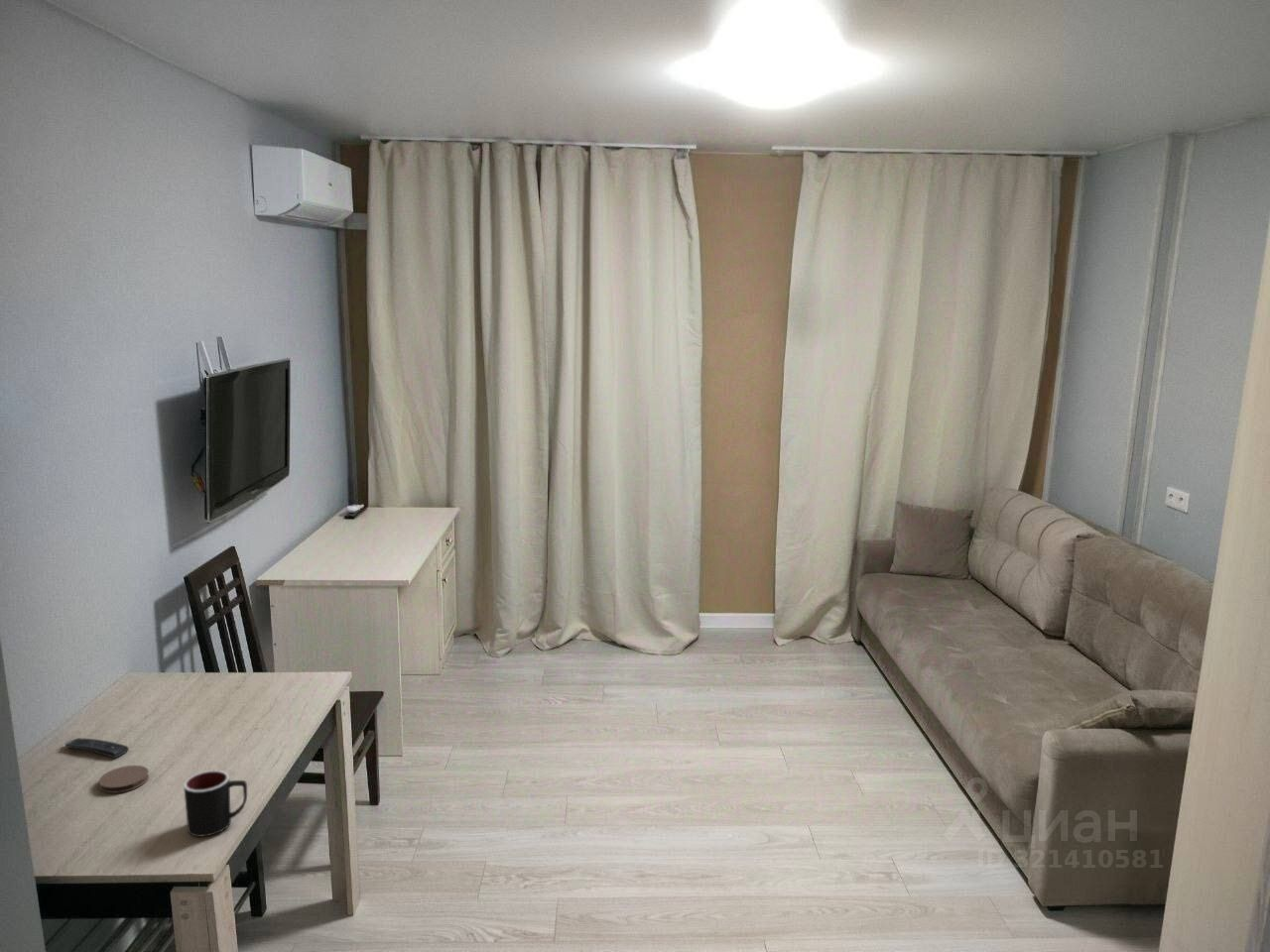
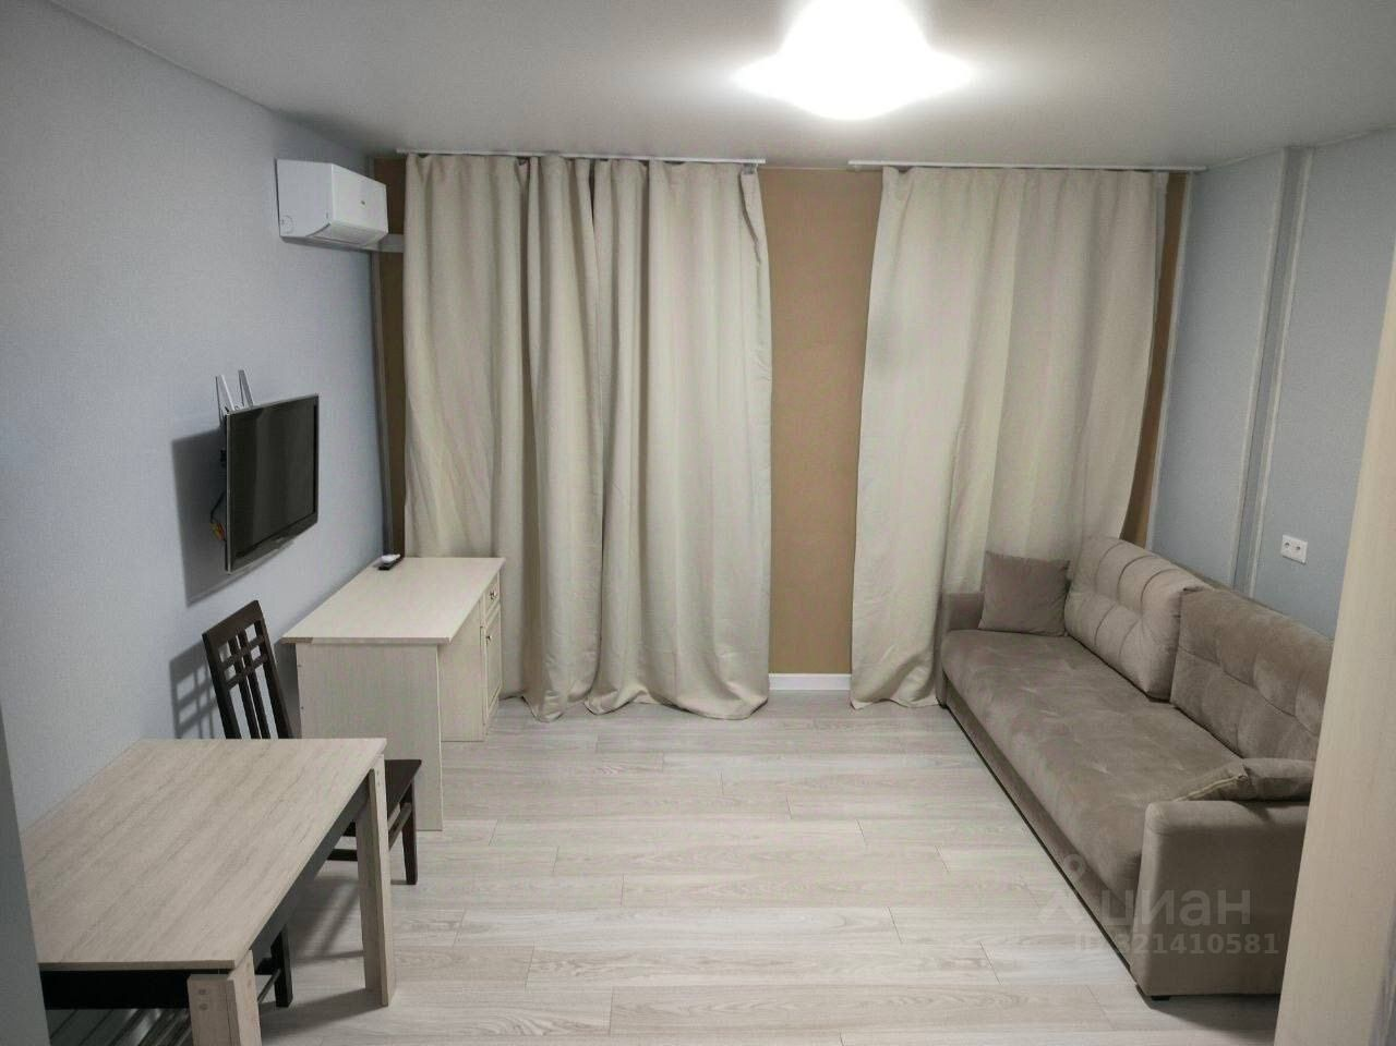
- remote control [64,737,130,760]
- coaster [98,765,150,794]
- mug [183,770,248,838]
